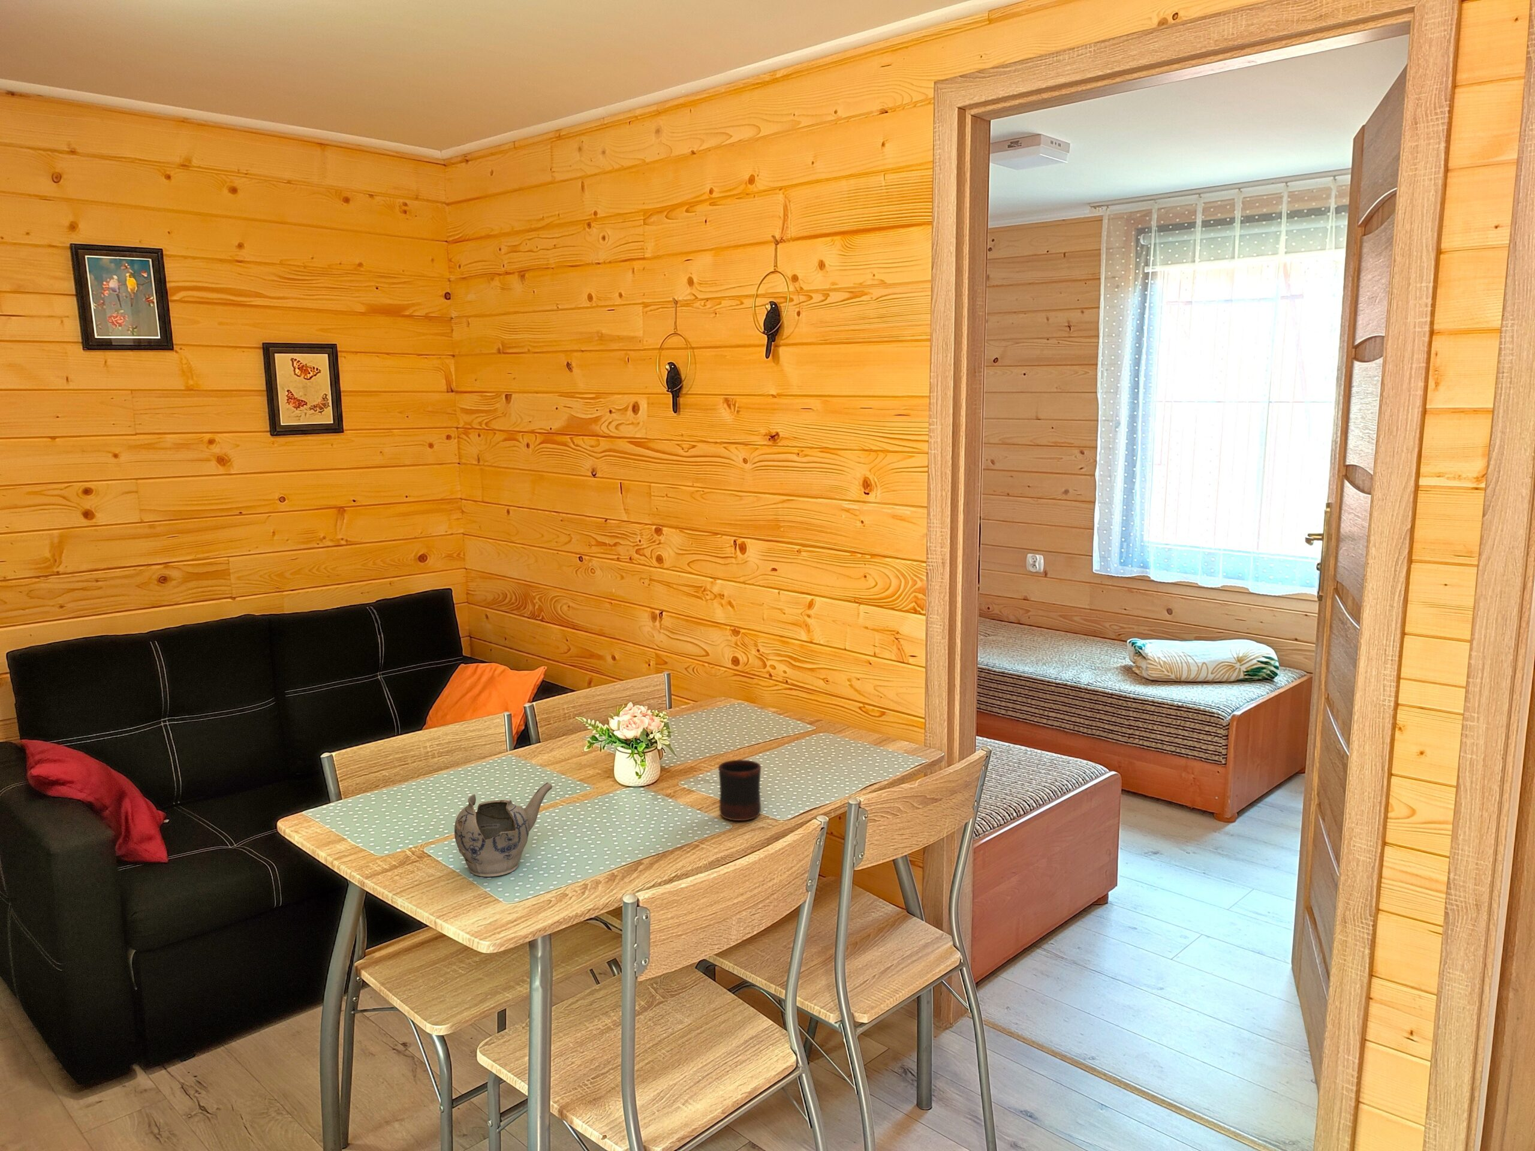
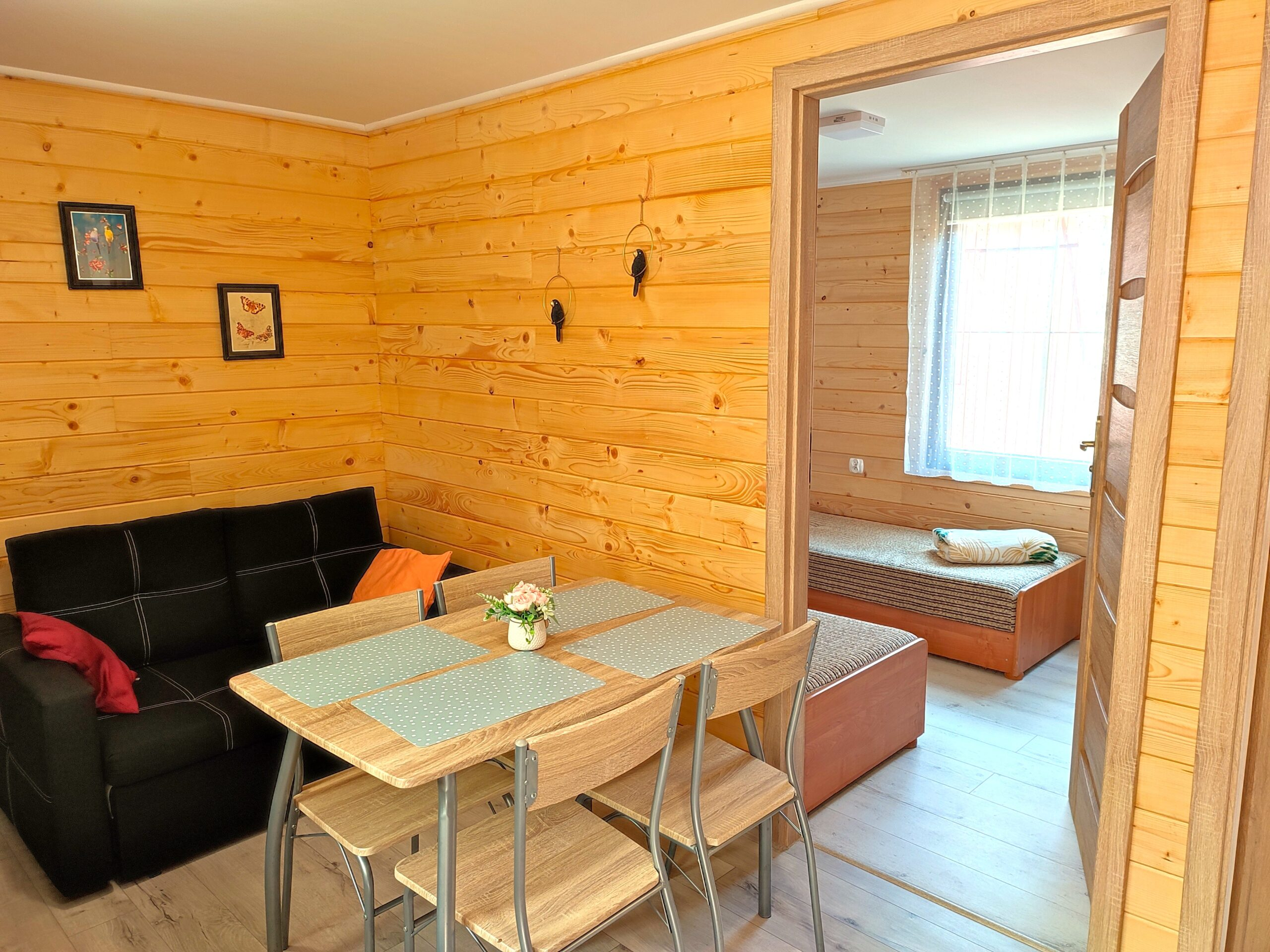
- teapot [454,782,552,877]
- mug [718,759,761,821]
